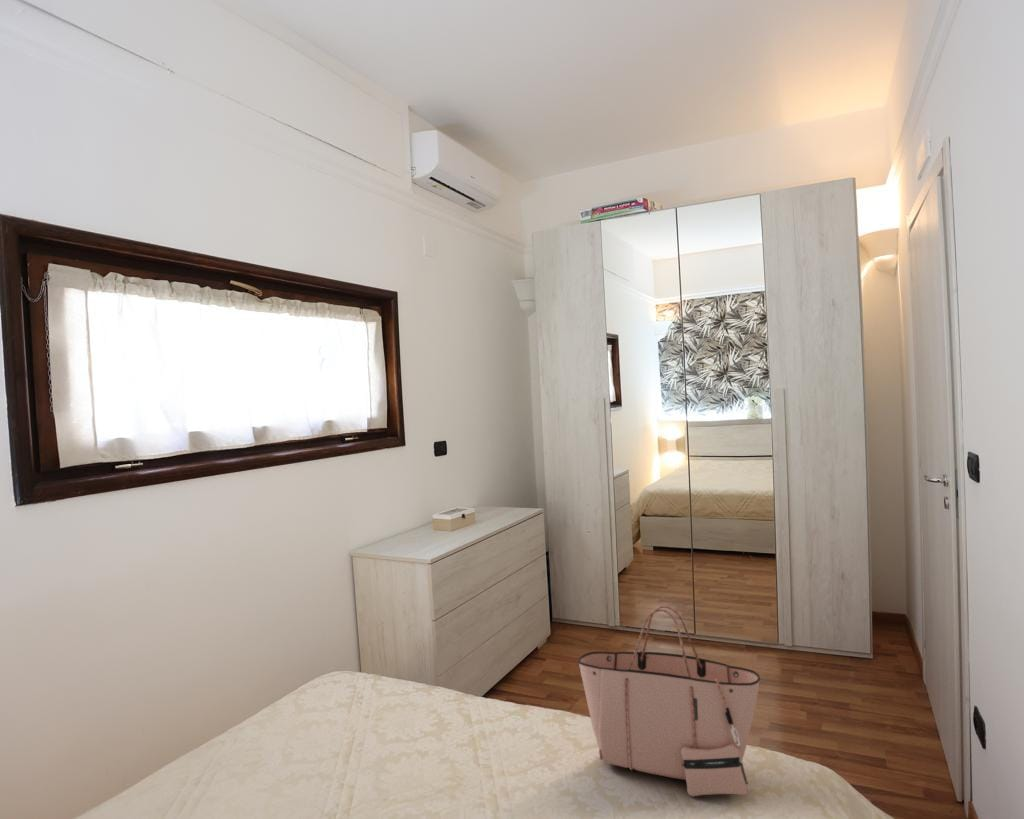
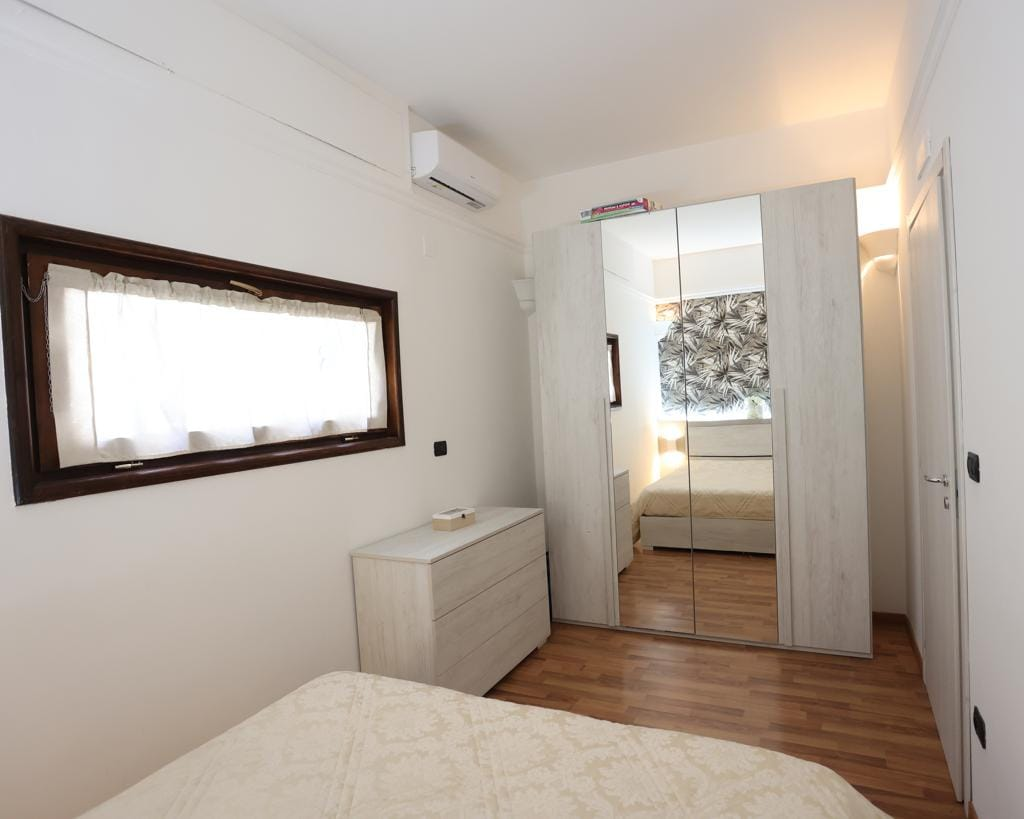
- tote bag [577,605,761,797]
